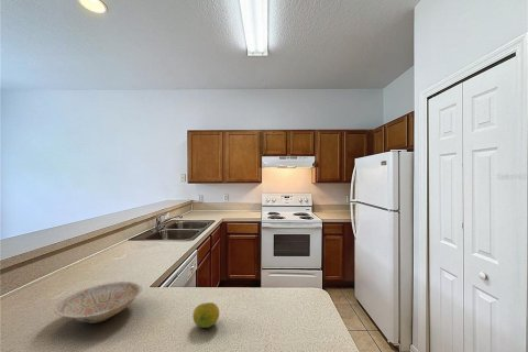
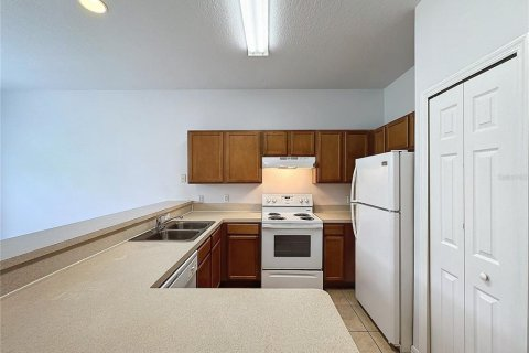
- bowl [53,280,143,324]
- fruit [191,301,220,329]
